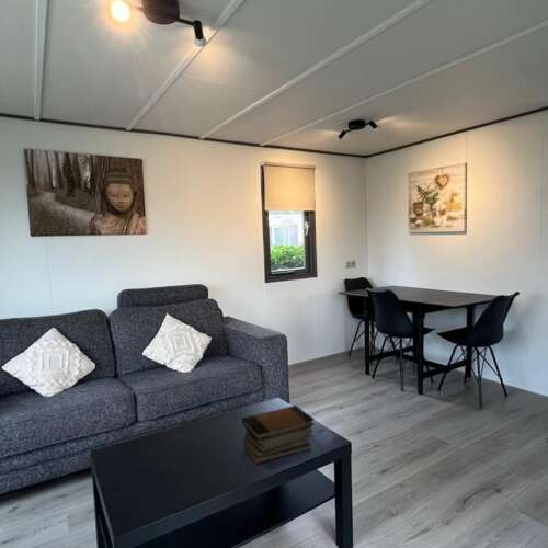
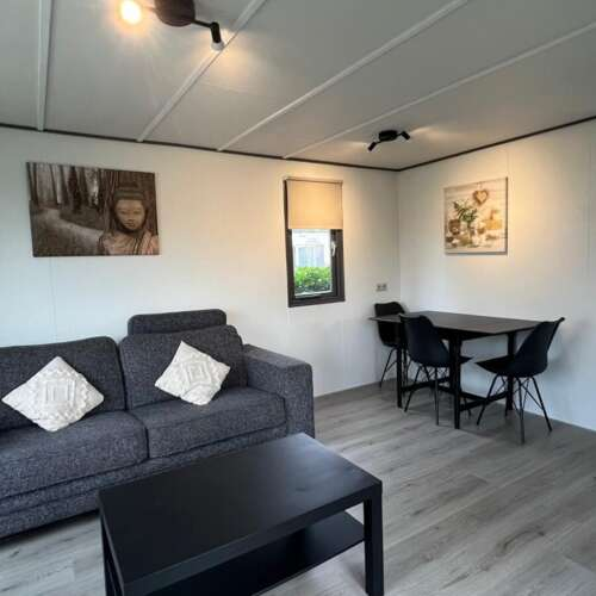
- book stack [241,404,316,465]
